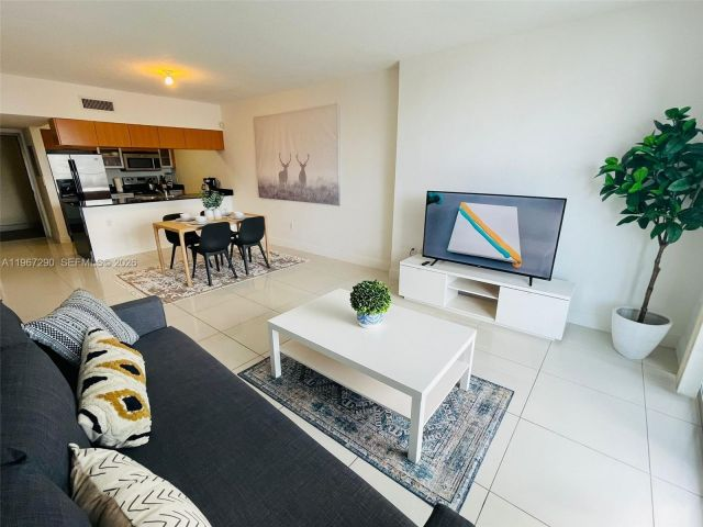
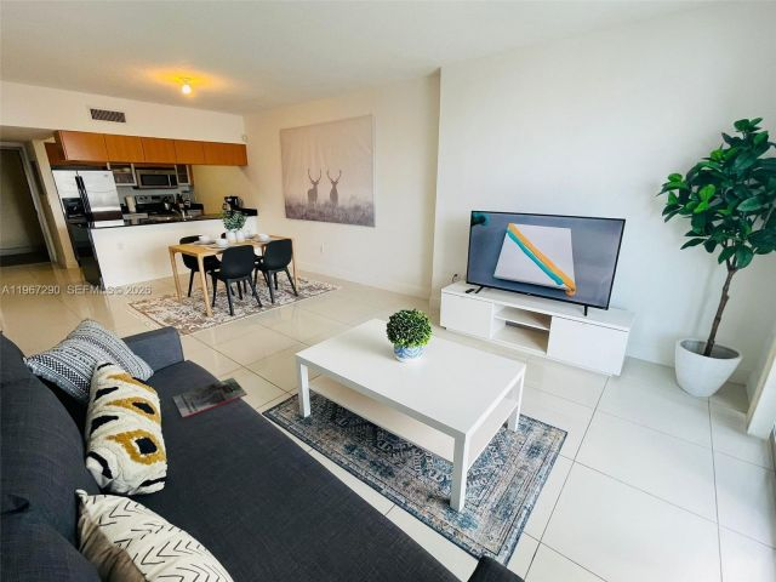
+ magazine [172,376,249,420]
